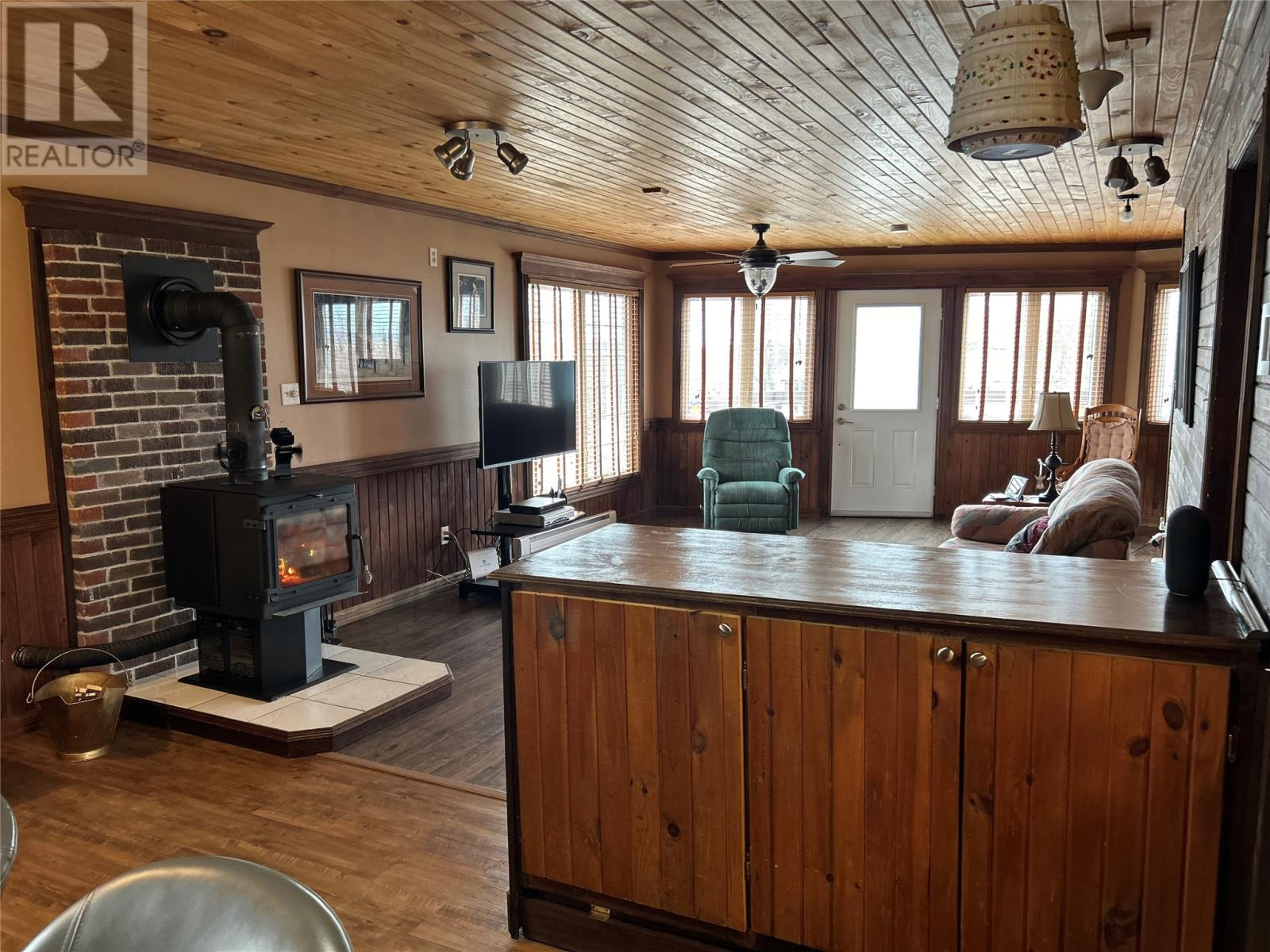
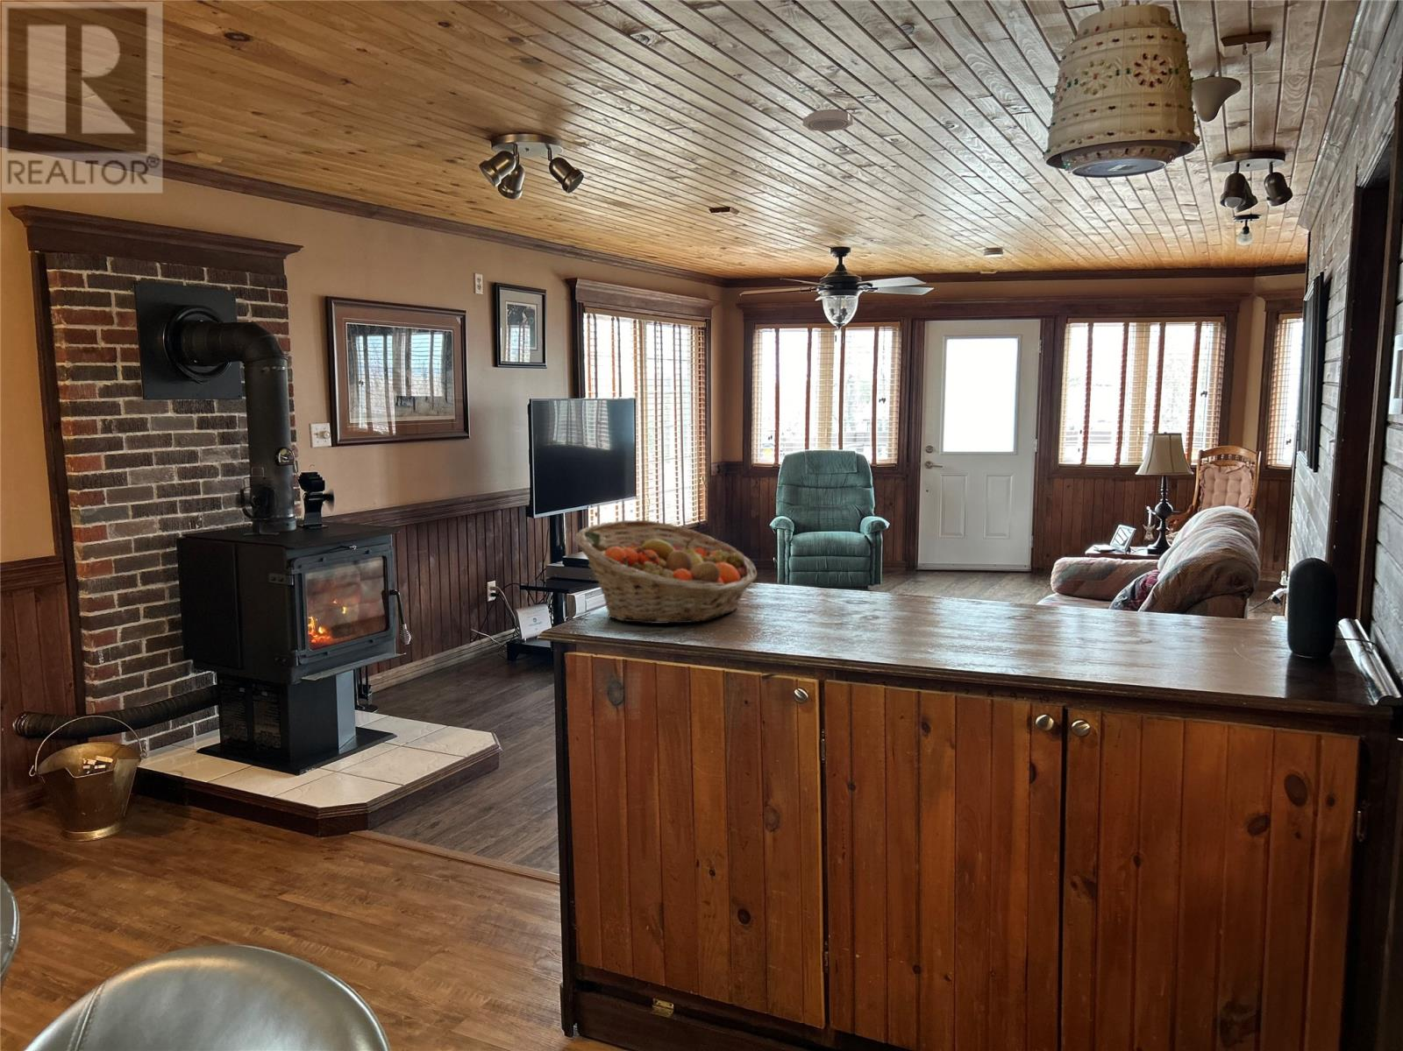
+ smoke detector [801,108,854,132]
+ fruit basket [574,519,758,625]
